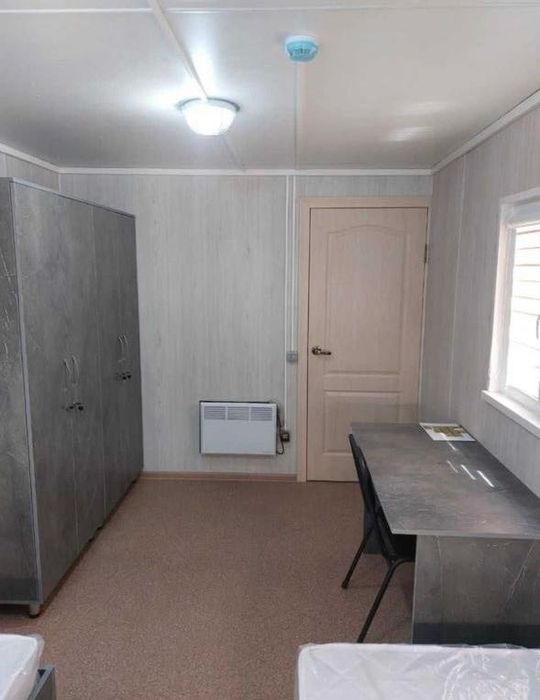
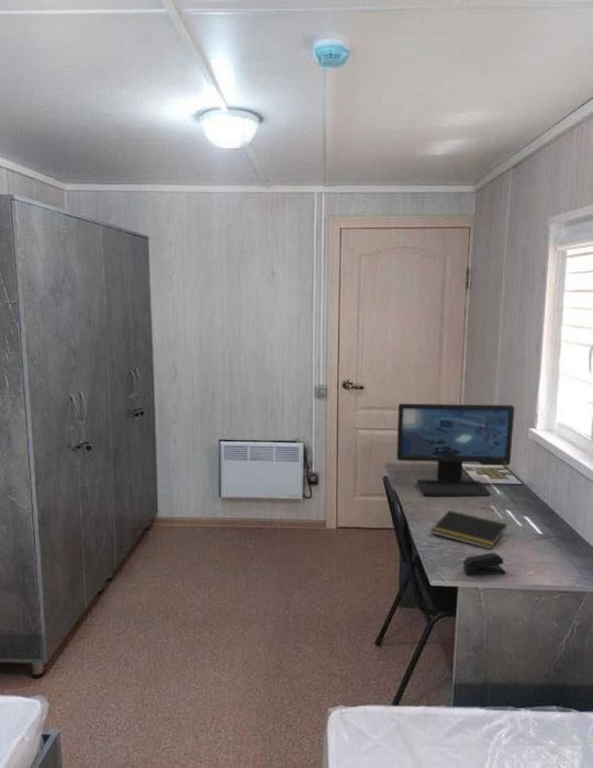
+ computer monitor [395,403,515,497]
+ stapler [462,552,506,576]
+ notepad [429,509,507,551]
